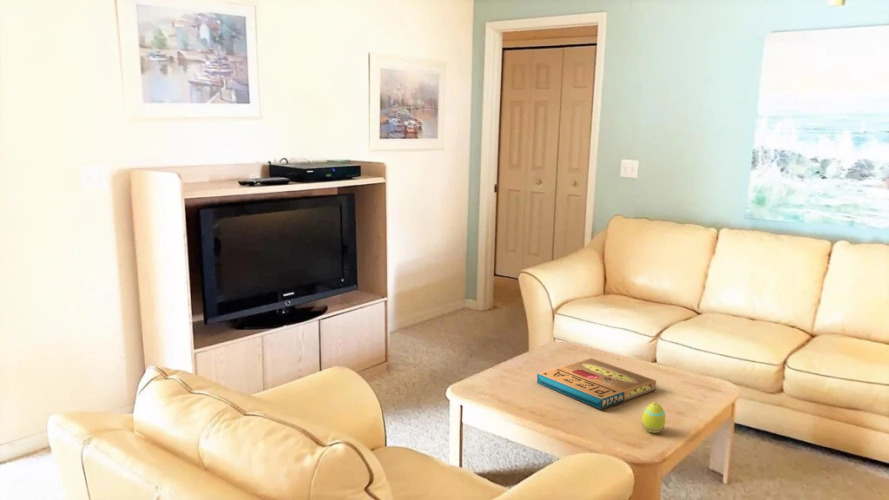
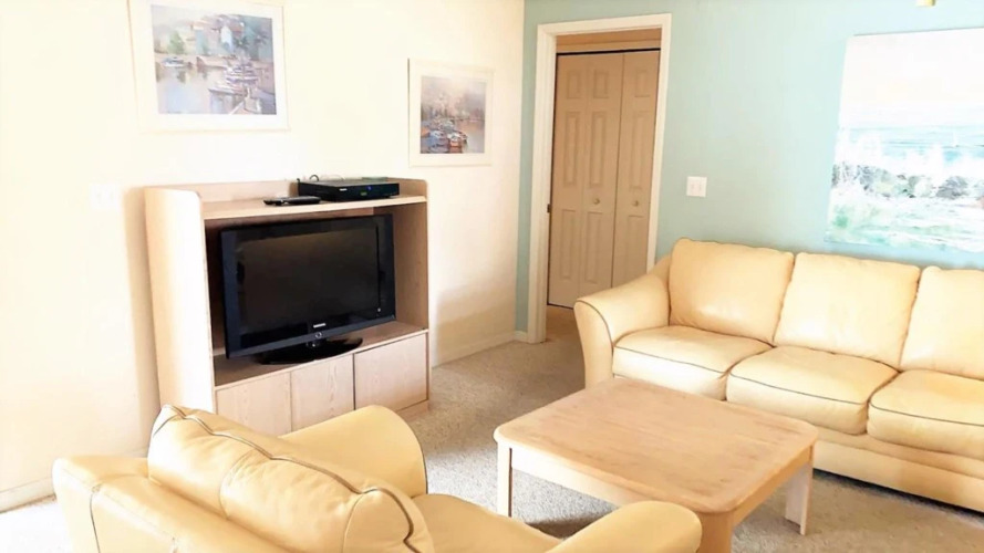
- pizza box [536,357,657,411]
- egg [640,401,666,434]
